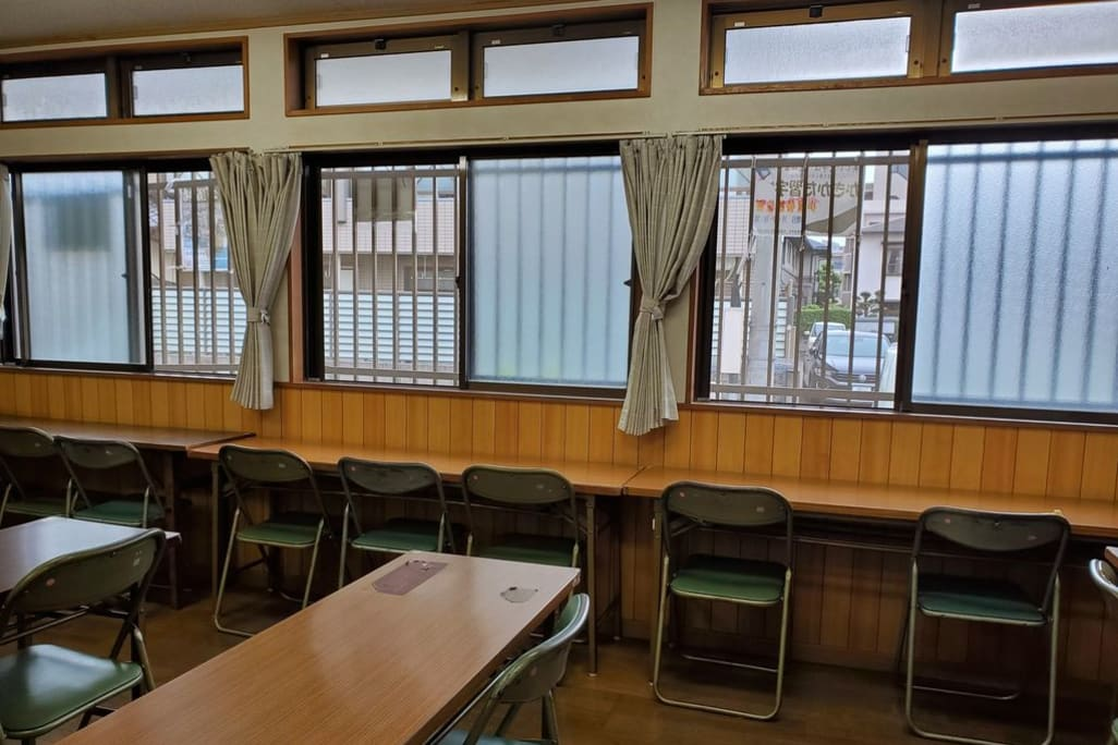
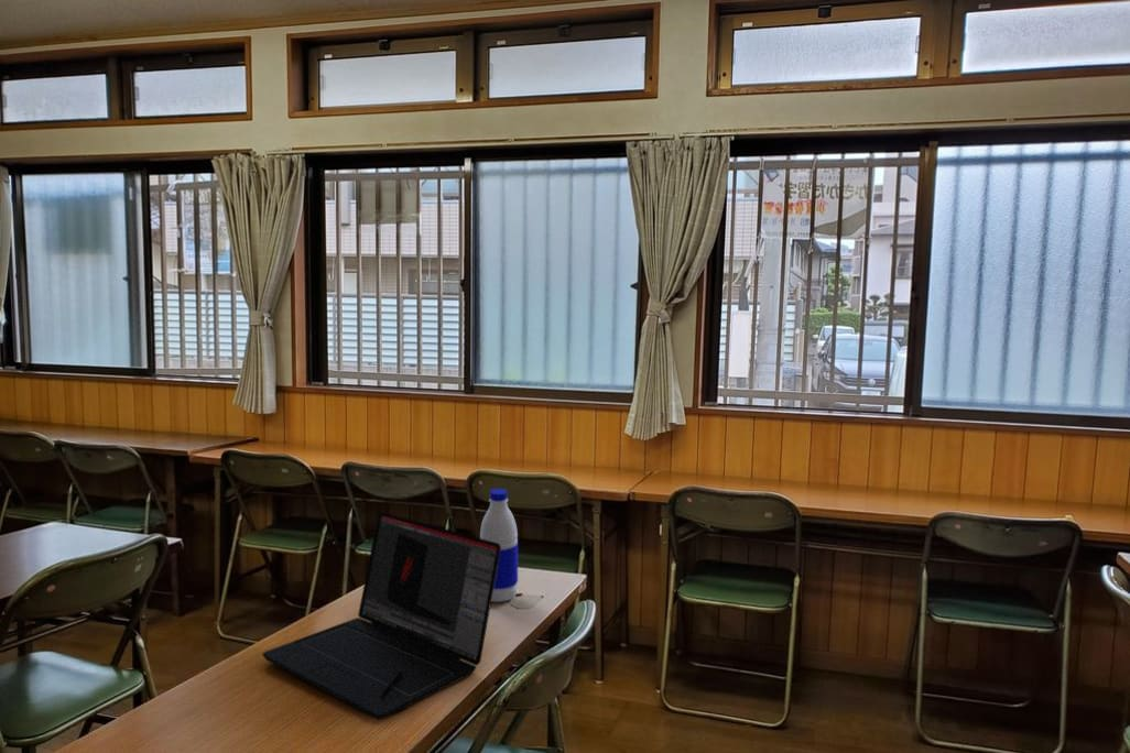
+ water bottle [479,488,519,603]
+ laptop [261,511,501,720]
